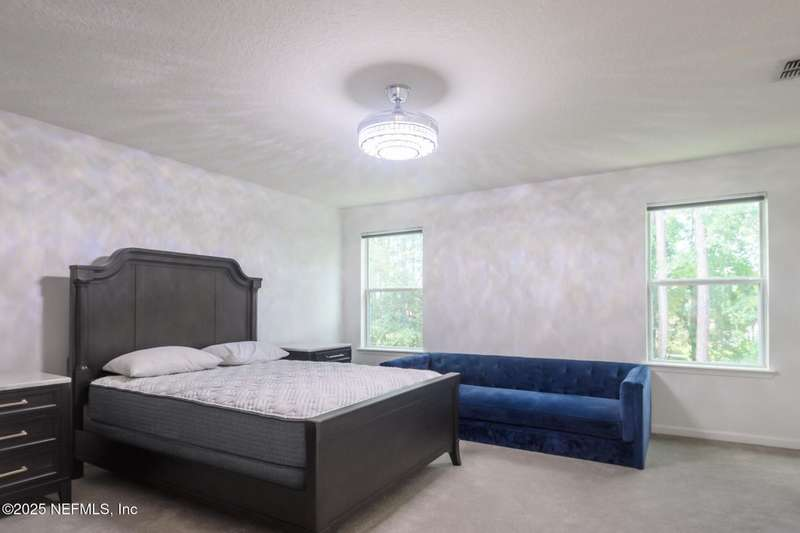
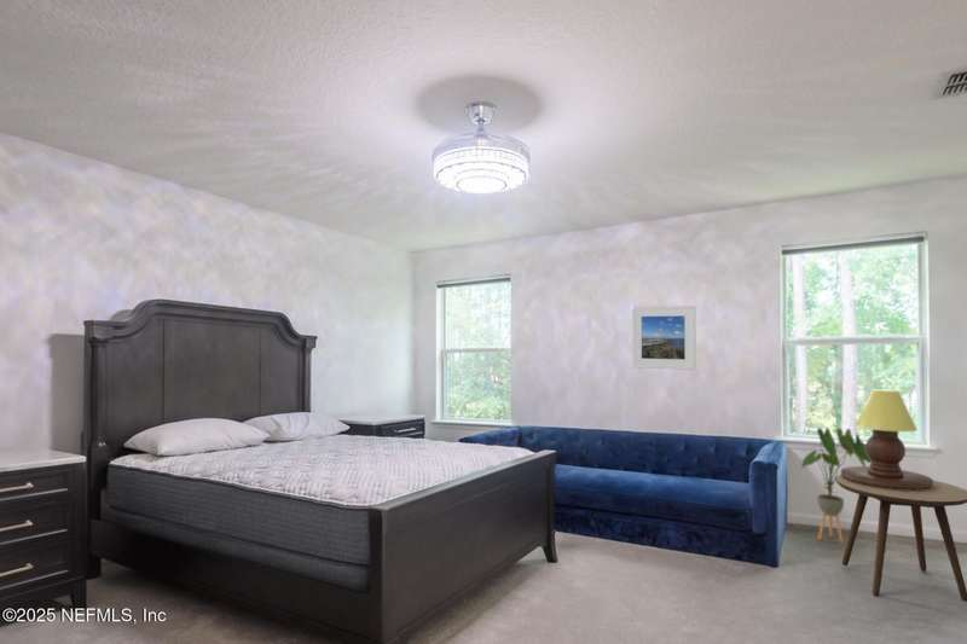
+ table lamp [840,388,934,492]
+ house plant [799,427,872,545]
+ side table [835,474,967,603]
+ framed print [631,304,697,371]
